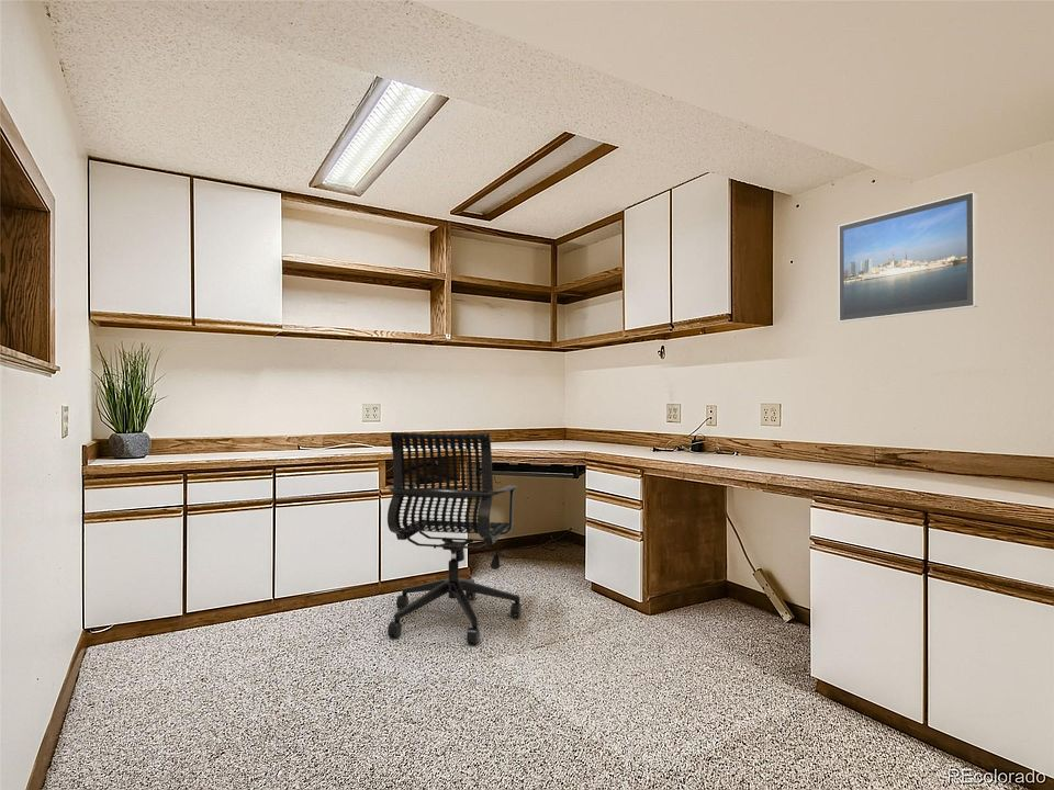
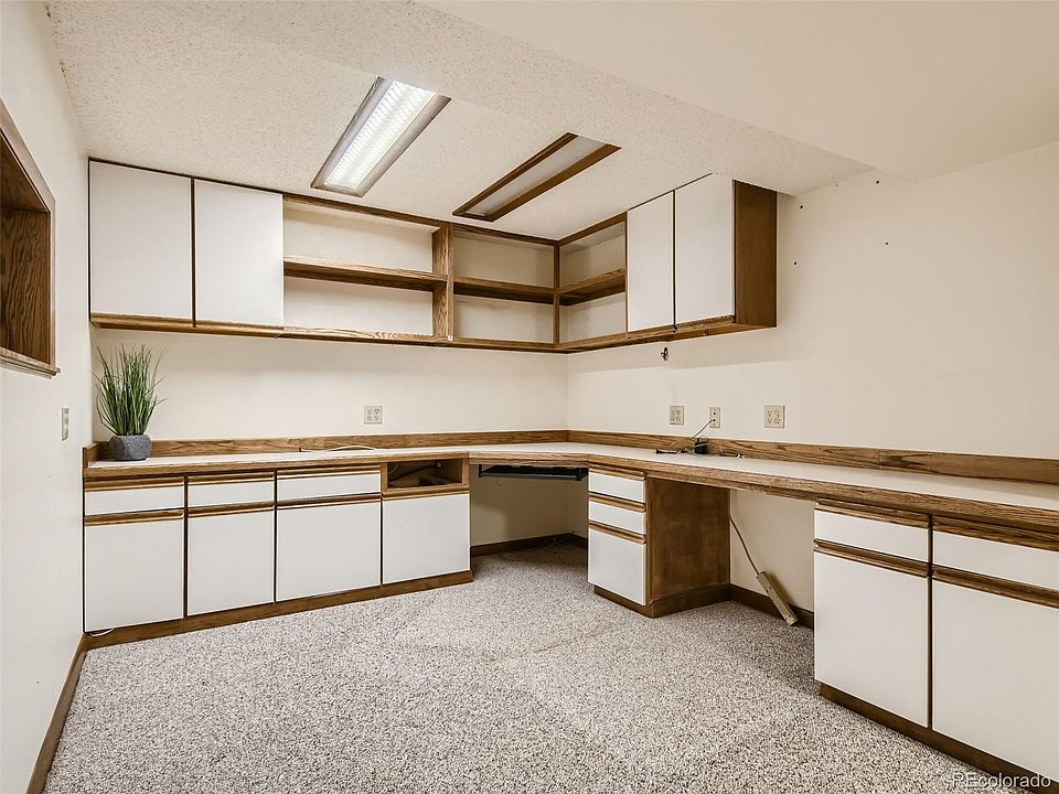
- office chair [386,431,523,645]
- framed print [838,190,979,324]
